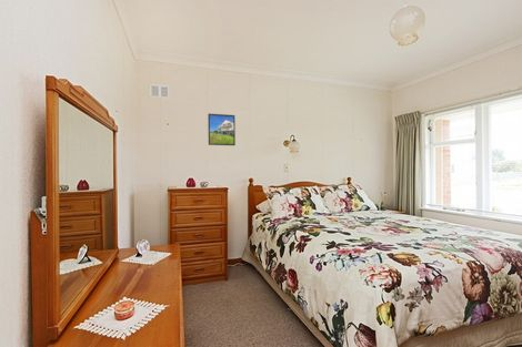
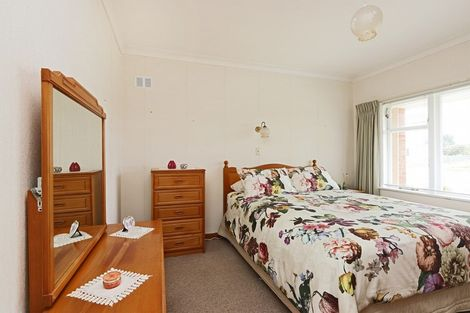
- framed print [207,113,237,146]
